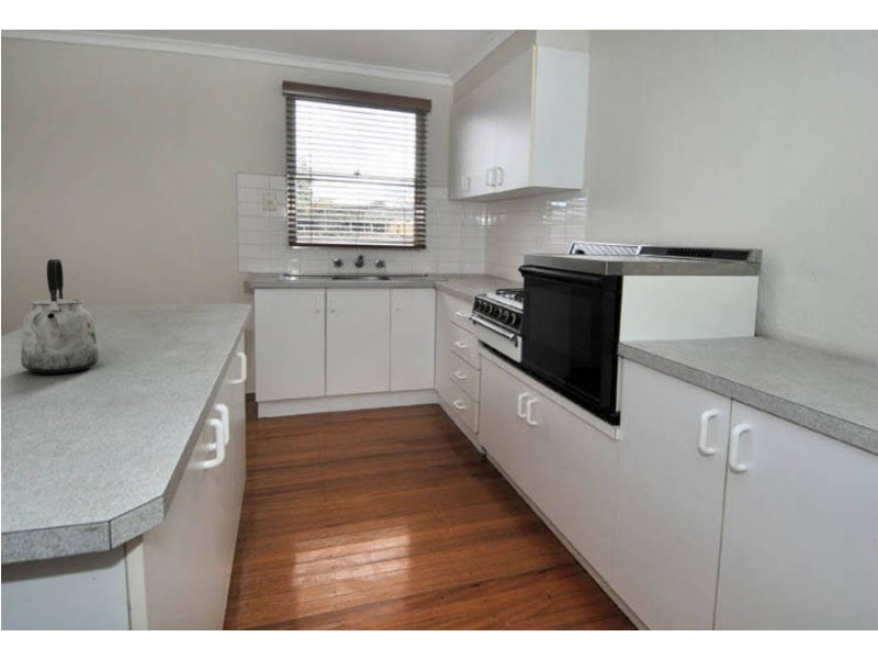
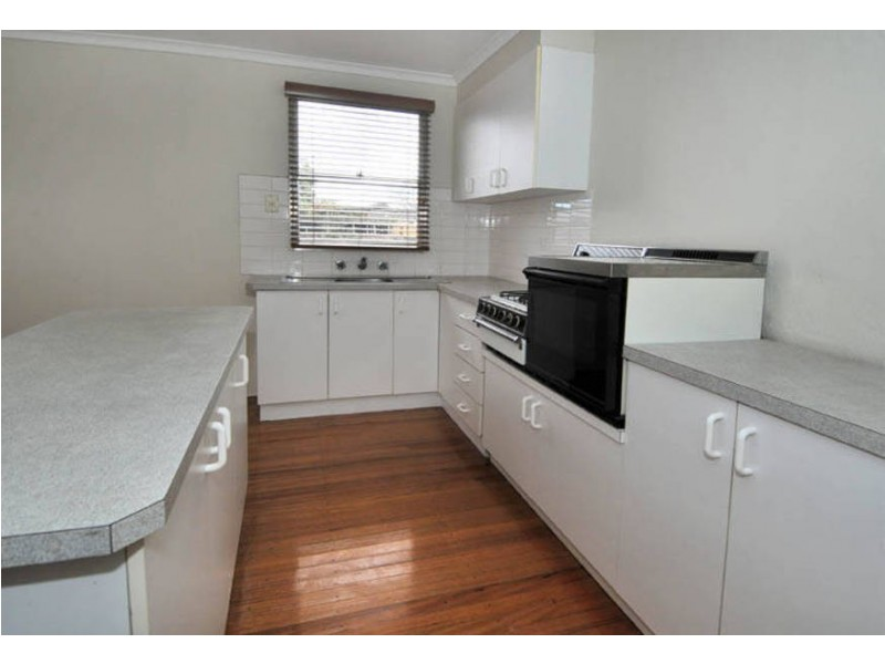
- kettle [20,258,100,375]
